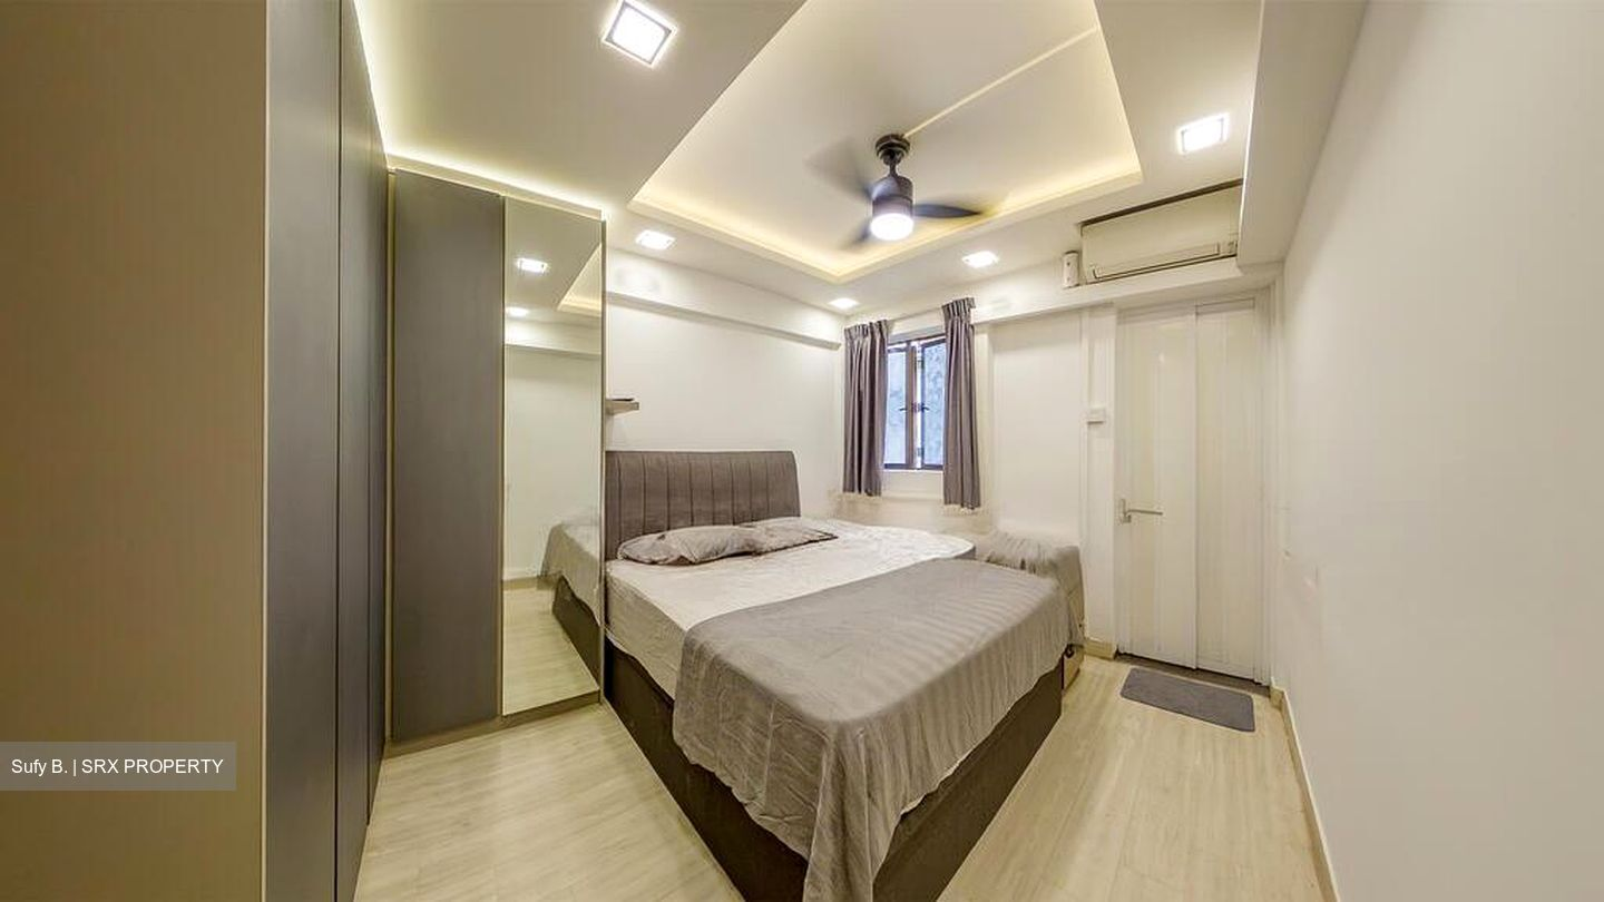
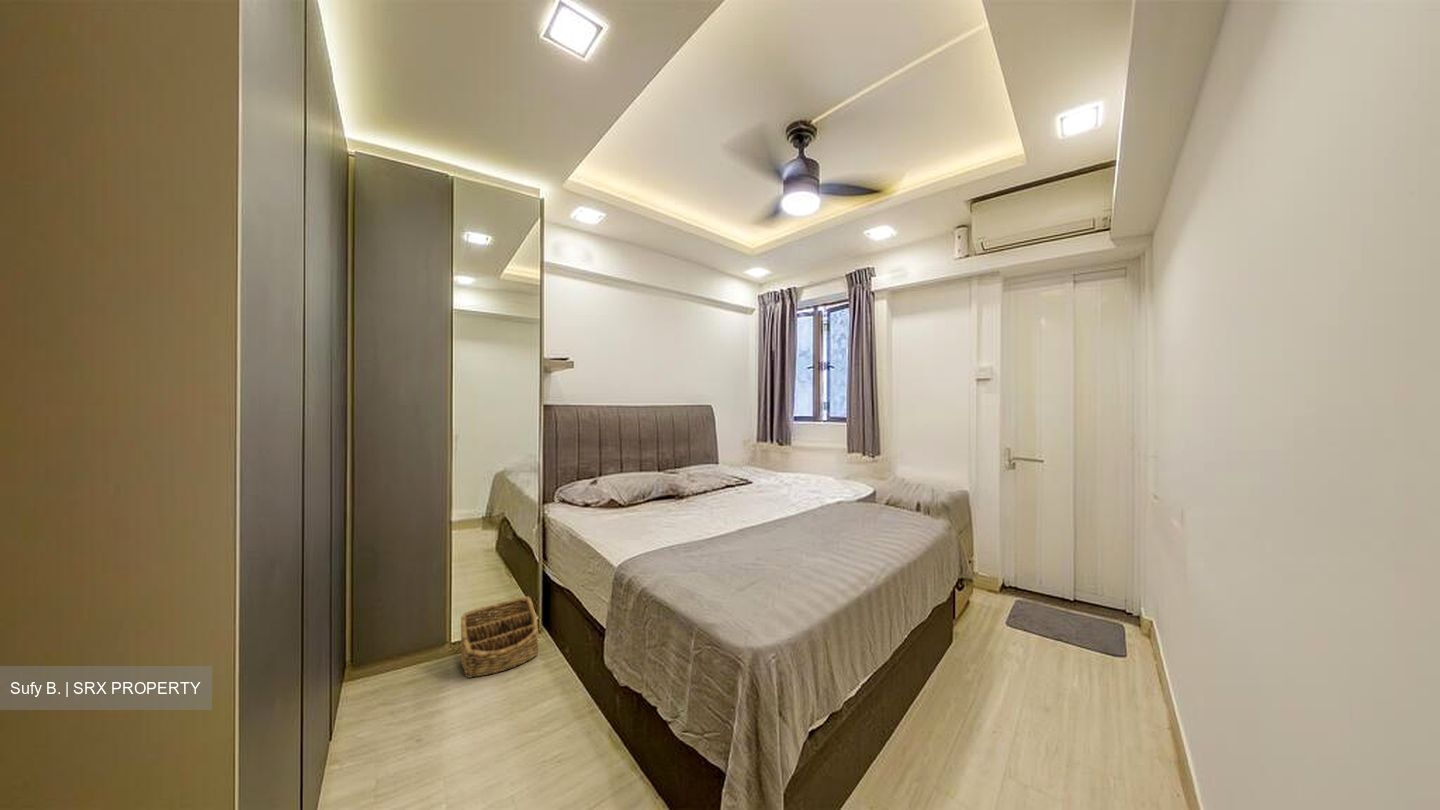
+ basket [460,595,539,679]
